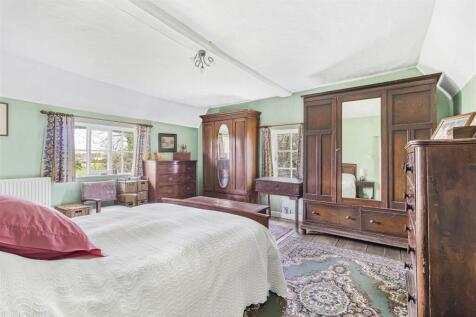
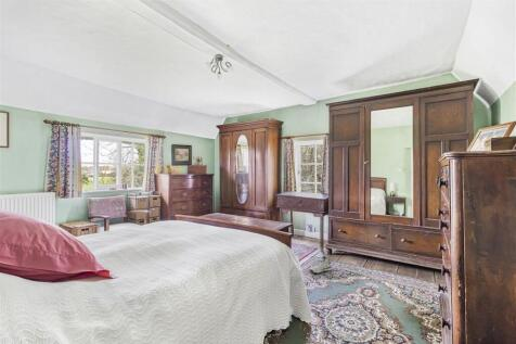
+ sneaker [309,255,333,275]
